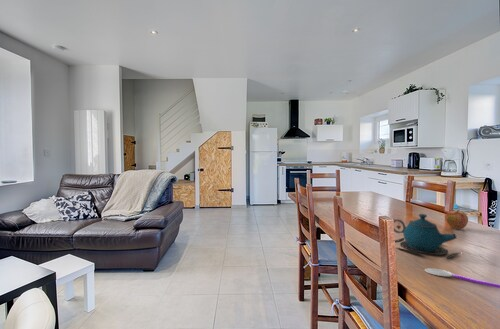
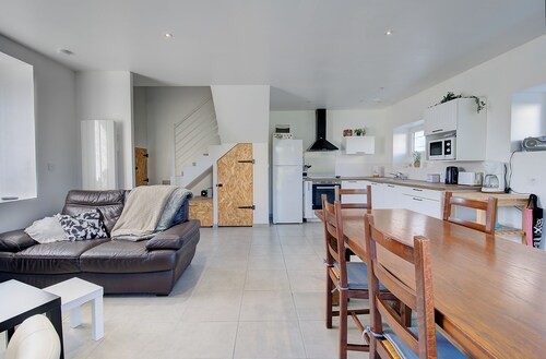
- spoon [424,267,500,289]
- apple [445,209,469,230]
- teapot [392,213,460,260]
